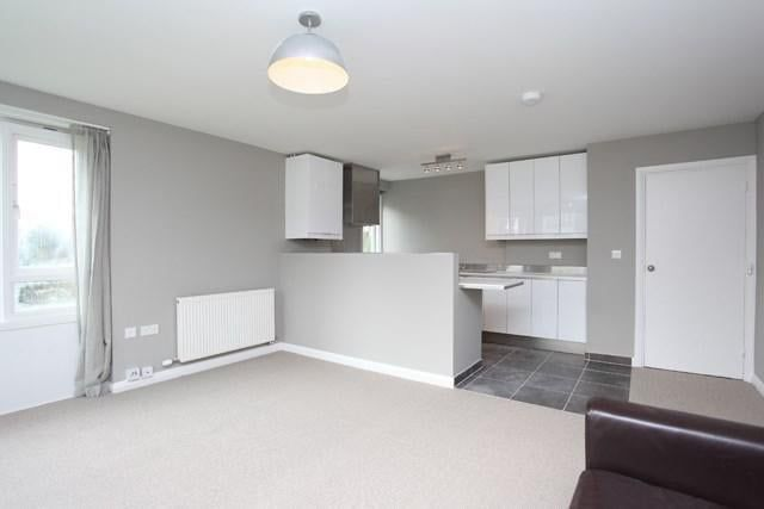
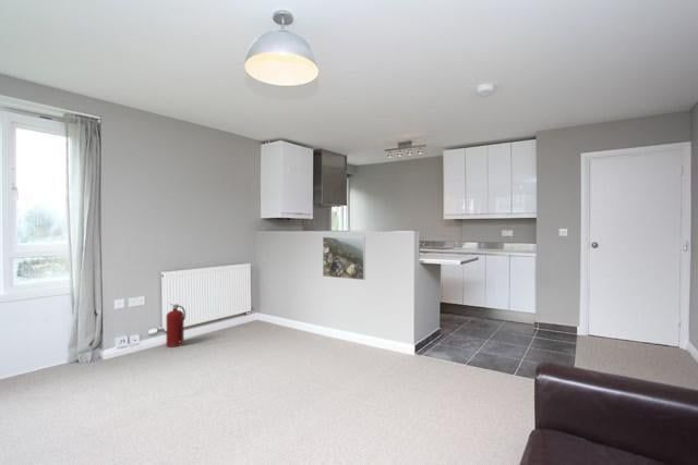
+ fire extinguisher [166,299,186,348]
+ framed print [322,236,366,281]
